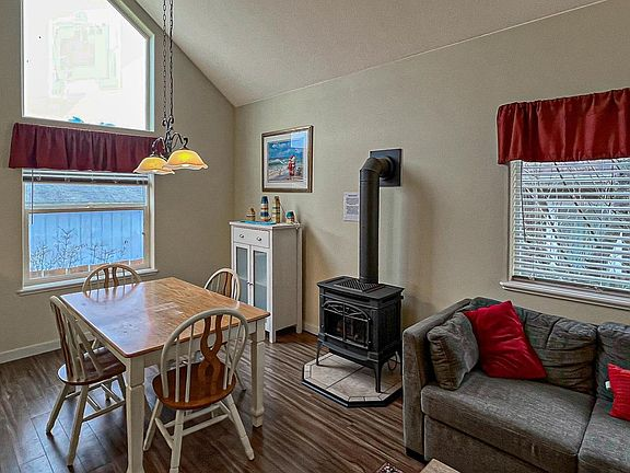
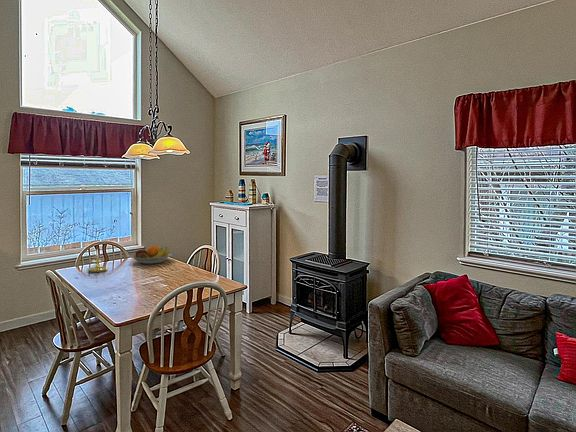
+ fruit bowl [129,245,173,265]
+ candle holder [87,249,108,273]
